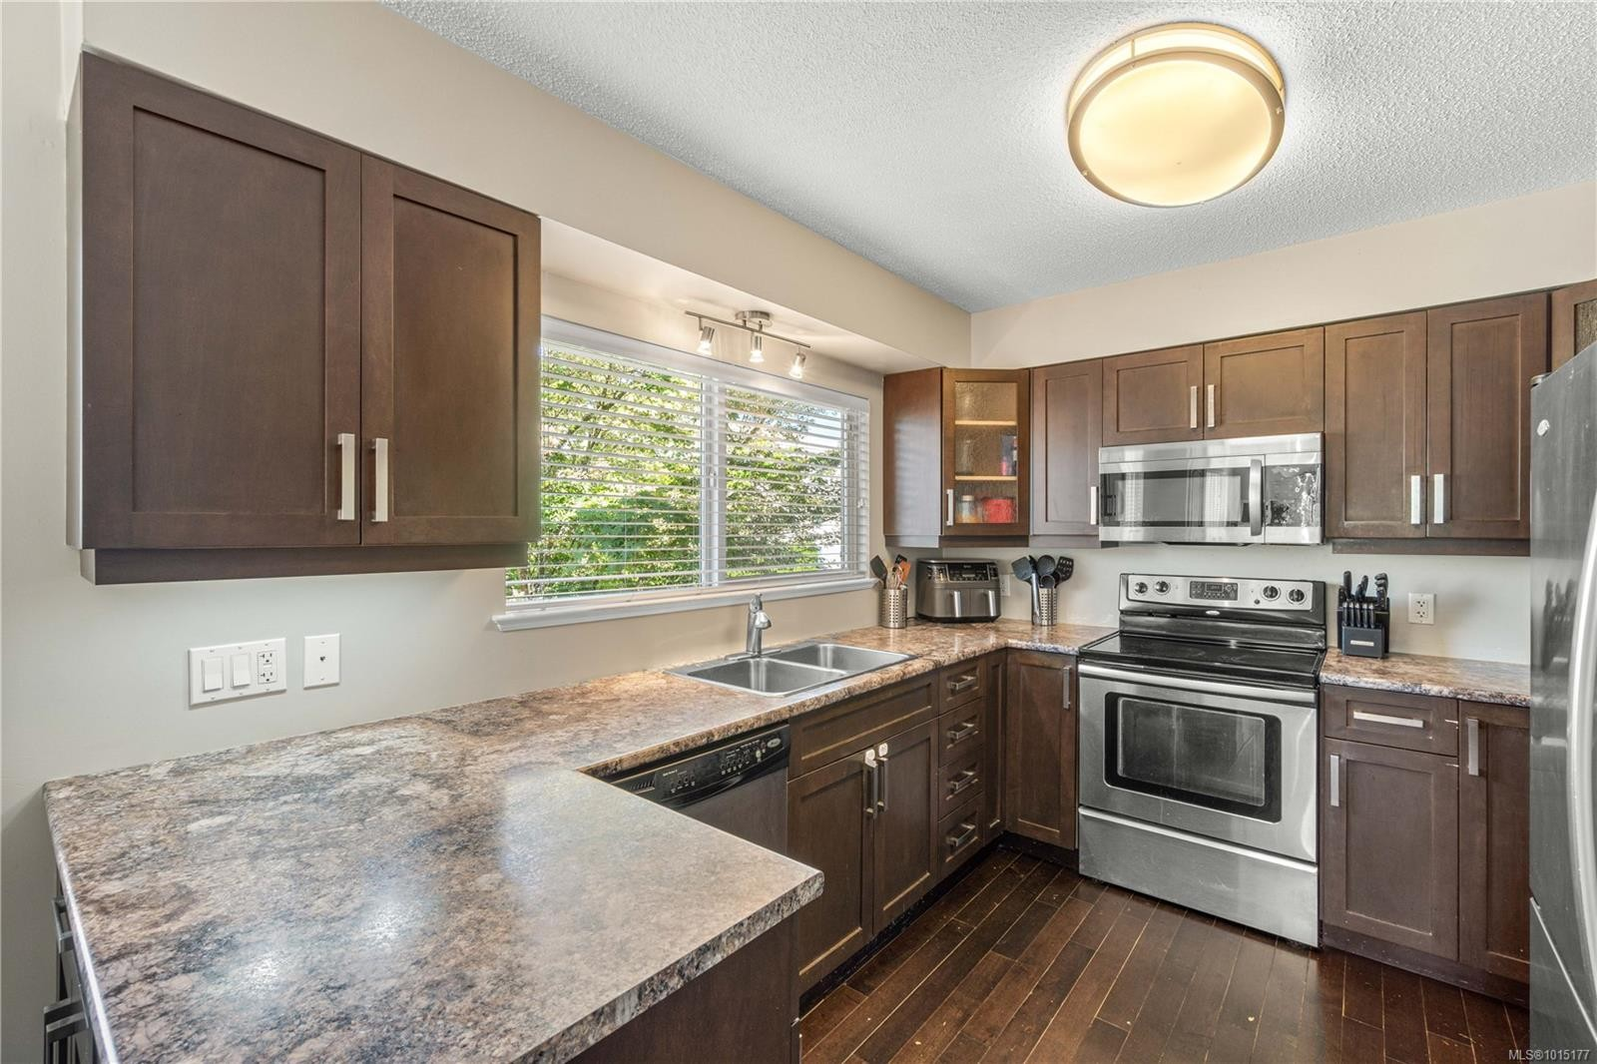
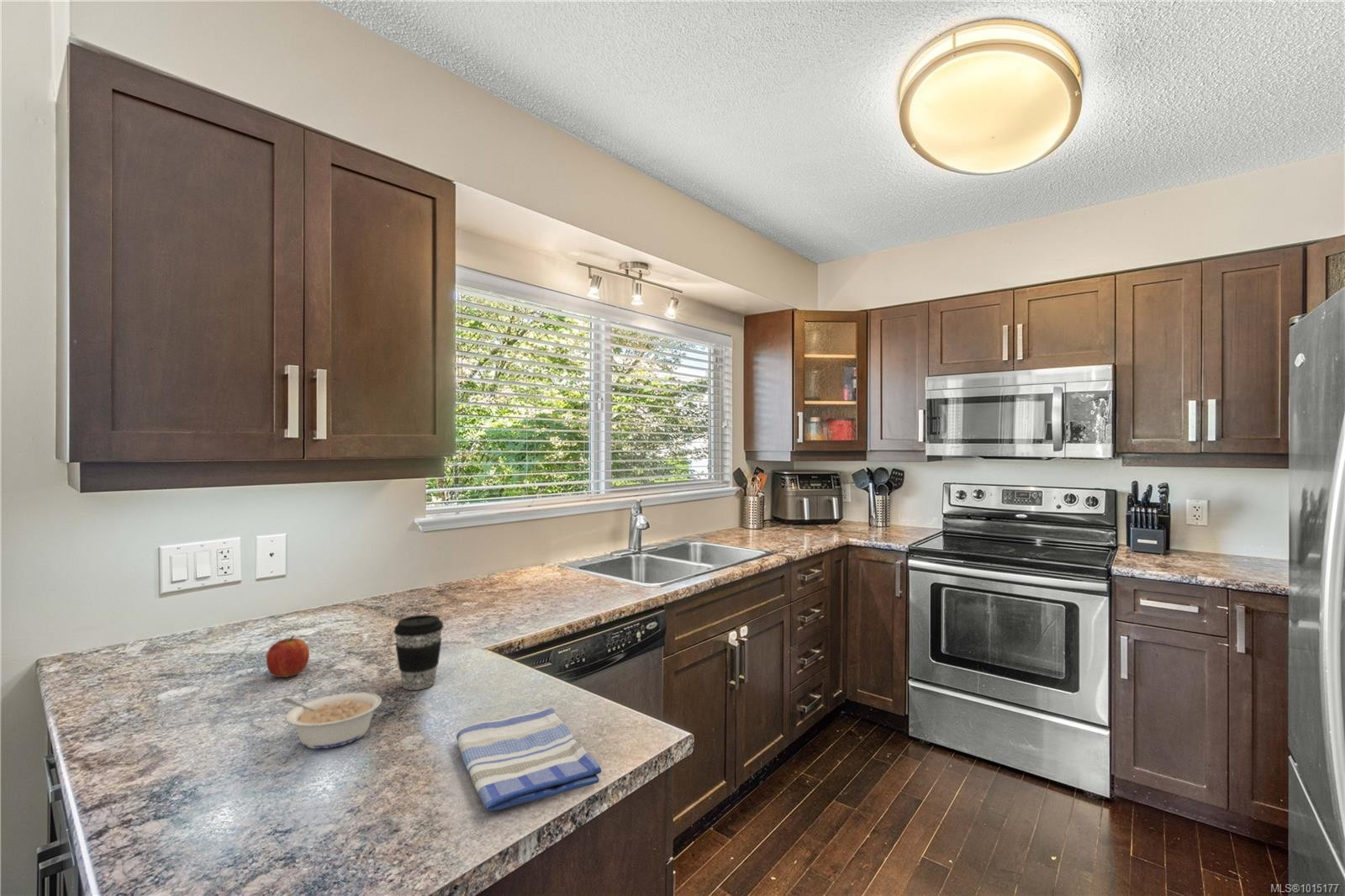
+ legume [281,691,382,750]
+ coffee cup [393,614,444,691]
+ dish towel [456,708,602,812]
+ fruit [266,635,310,678]
